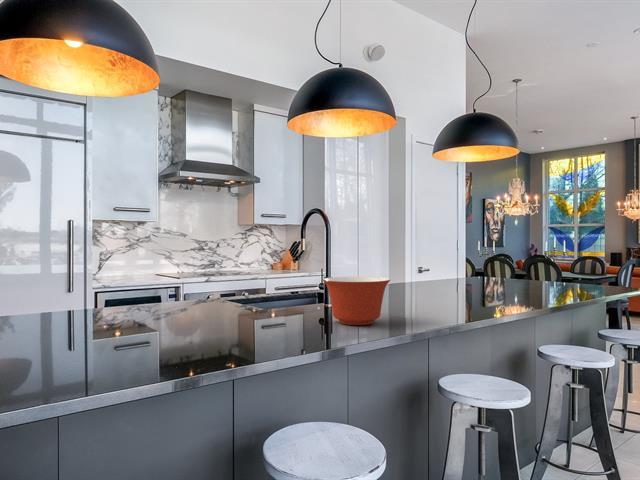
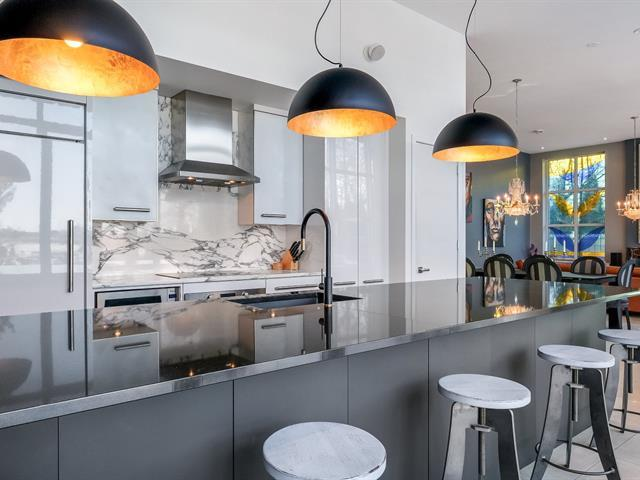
- mixing bowl [322,276,391,326]
